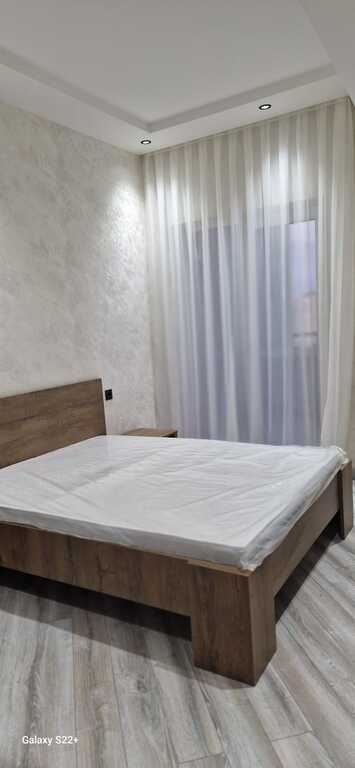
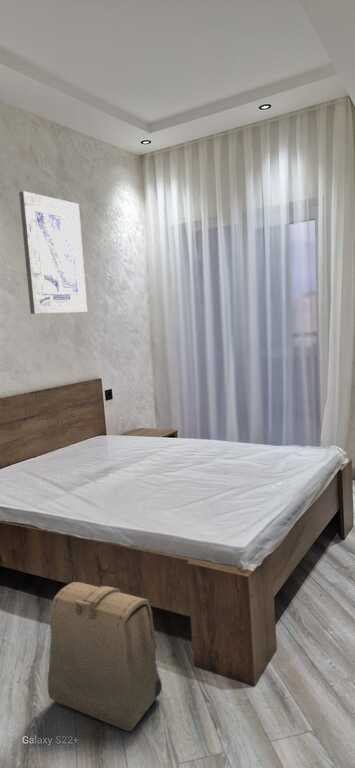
+ wall art [18,190,88,315]
+ backpack [47,581,163,732]
